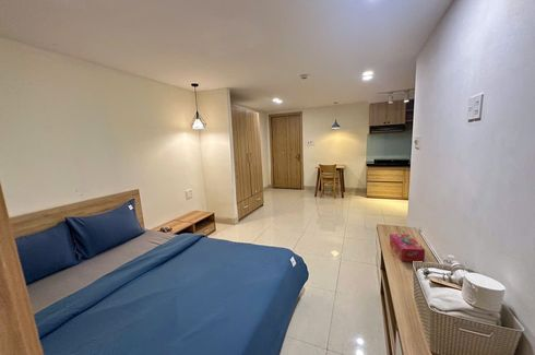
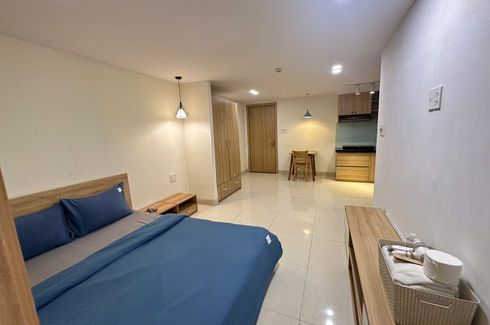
- tissue box [389,233,426,263]
